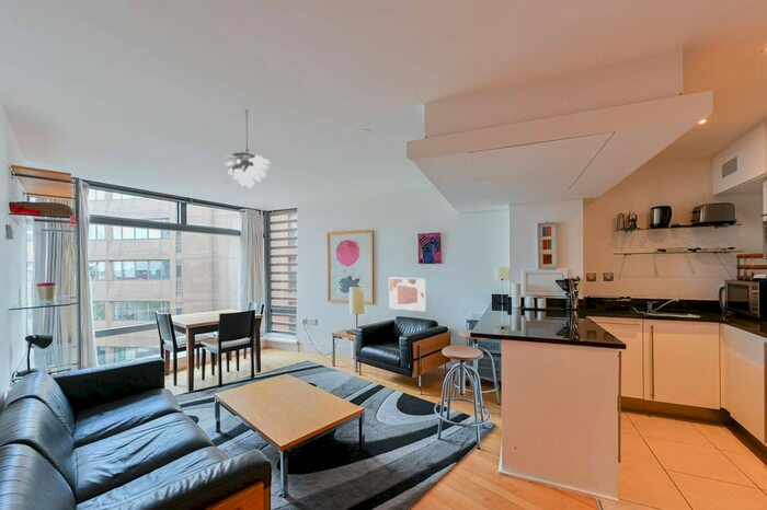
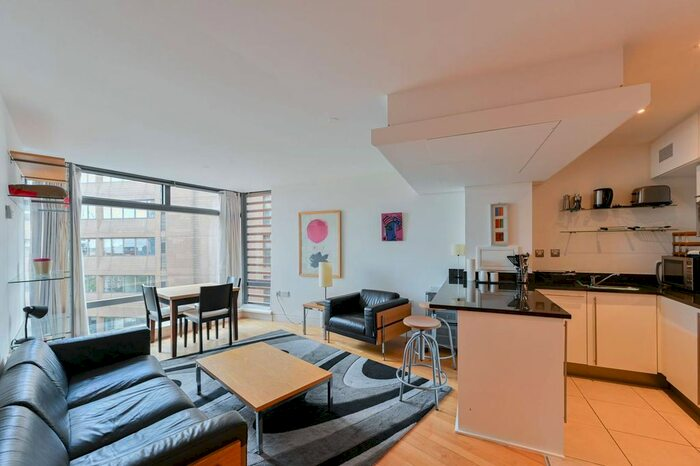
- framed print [388,277,426,312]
- pendant light [222,108,272,189]
